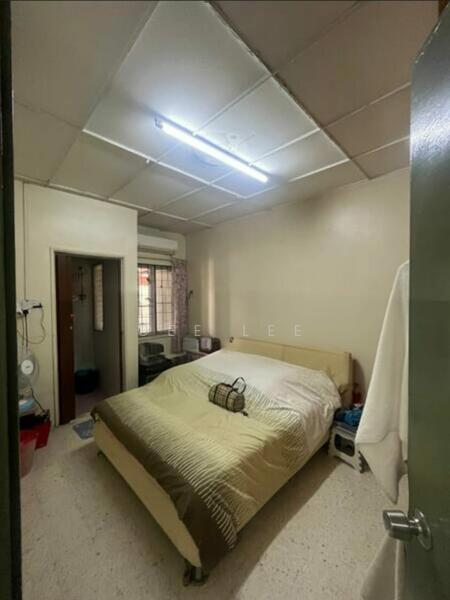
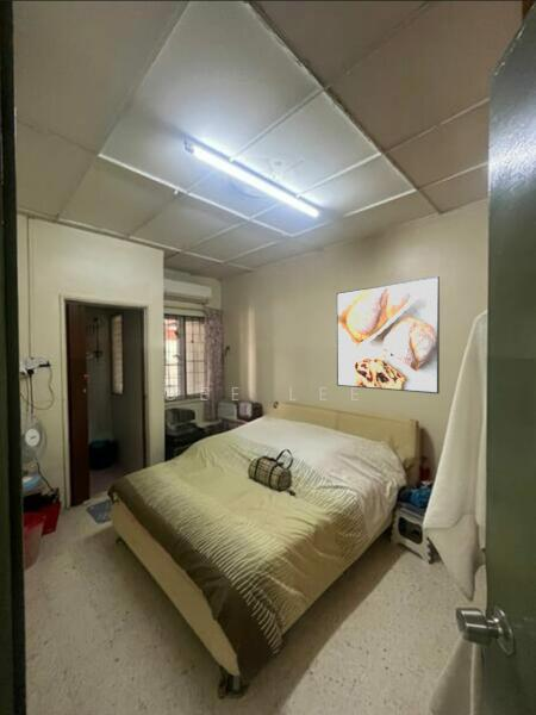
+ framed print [336,275,441,394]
